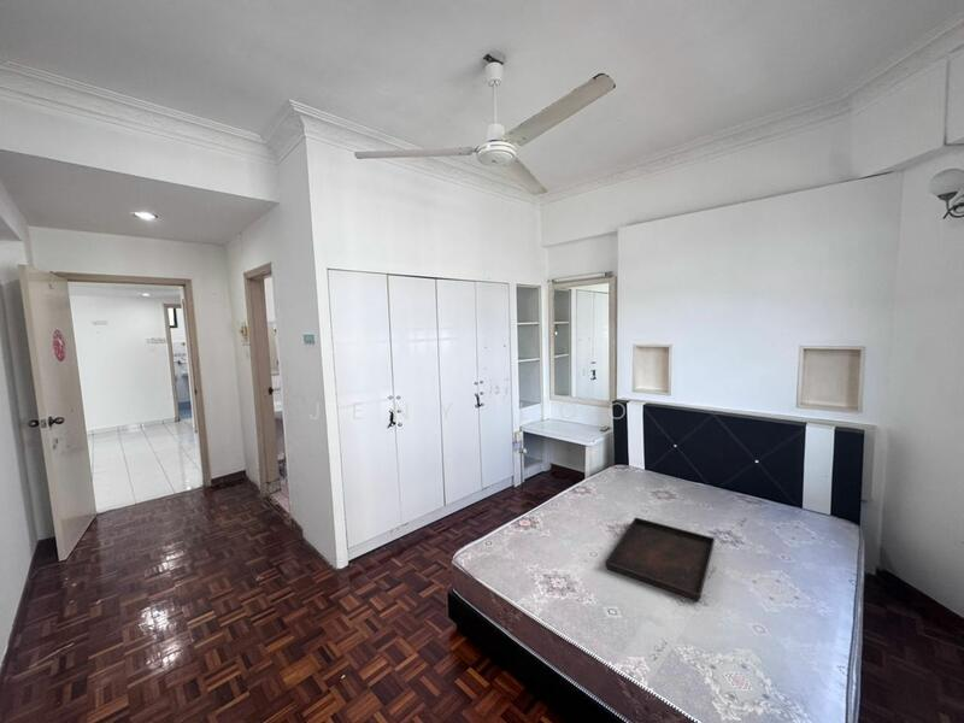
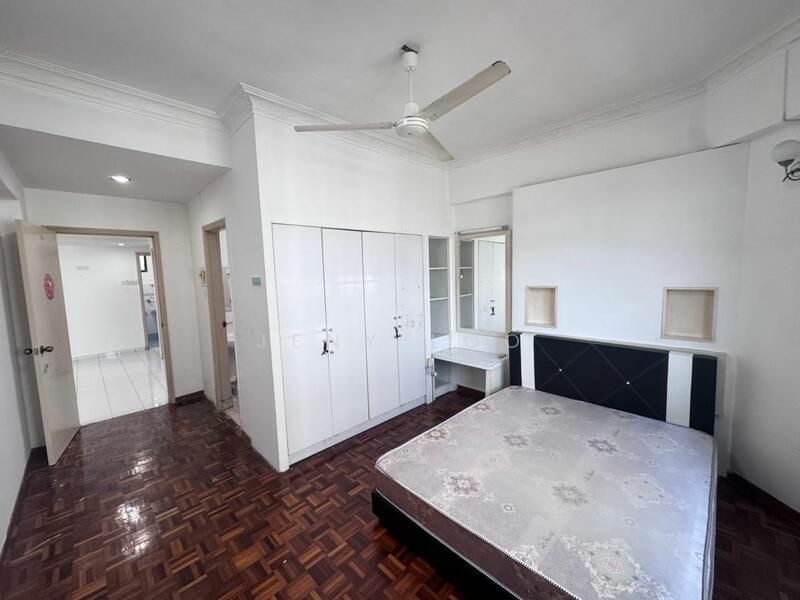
- serving tray [604,516,716,602]
